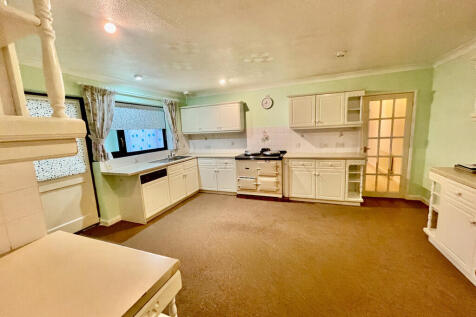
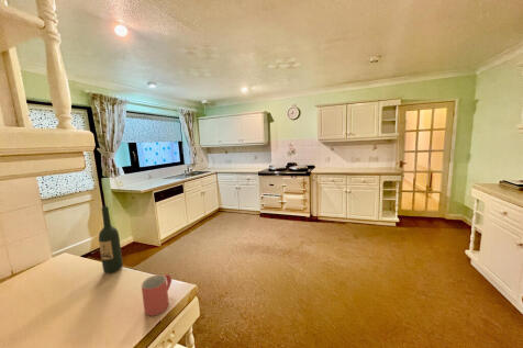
+ mug [141,273,173,316]
+ wine bottle [98,205,124,274]
